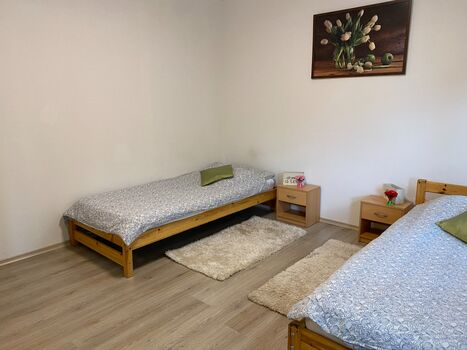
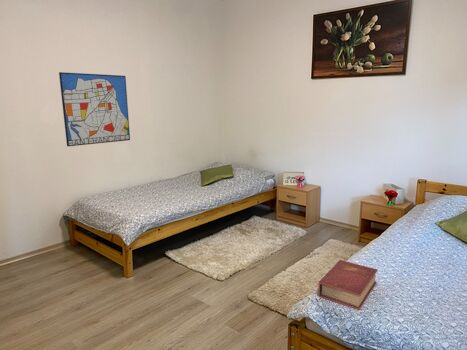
+ book [317,259,379,311]
+ wall art [58,71,131,147]
